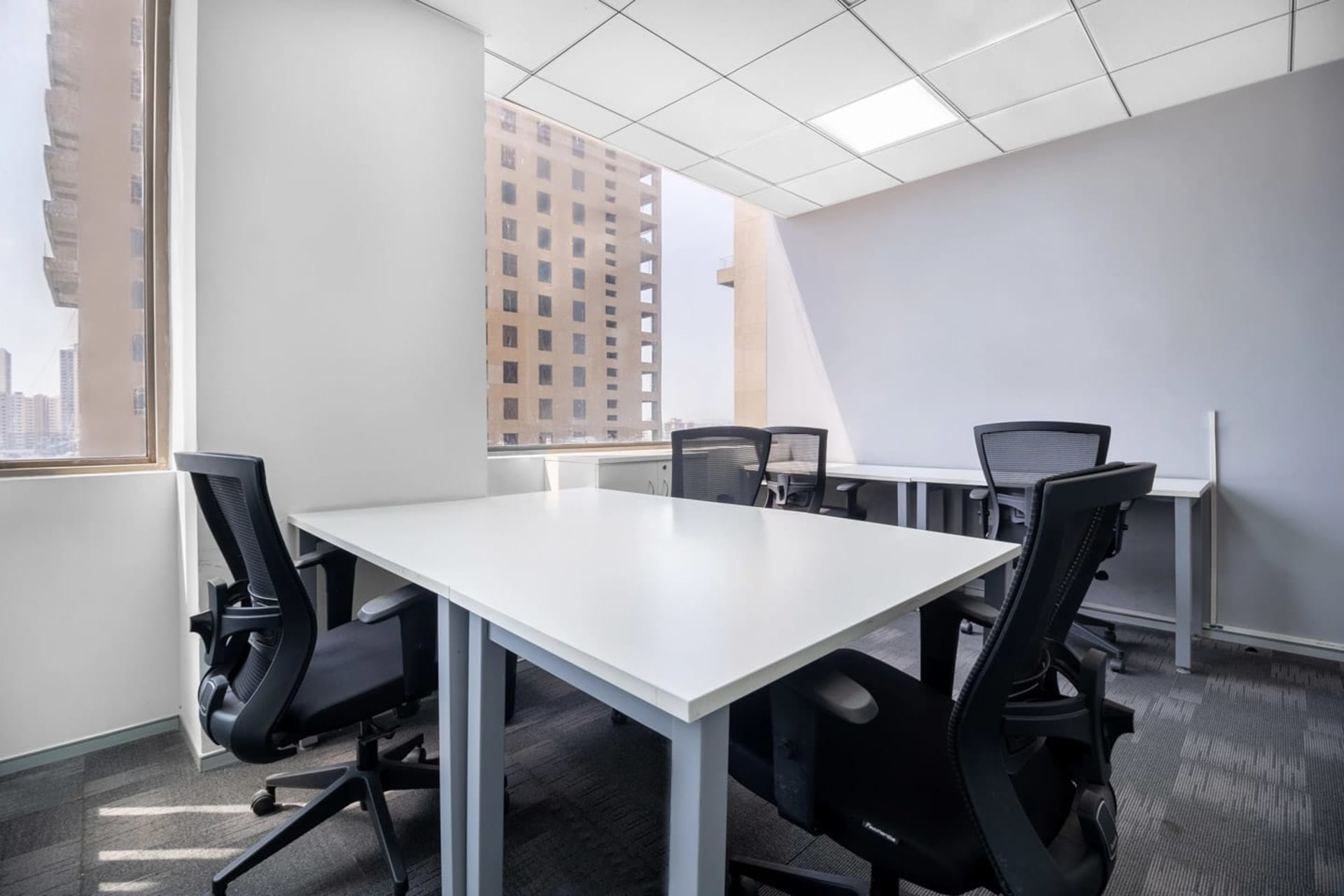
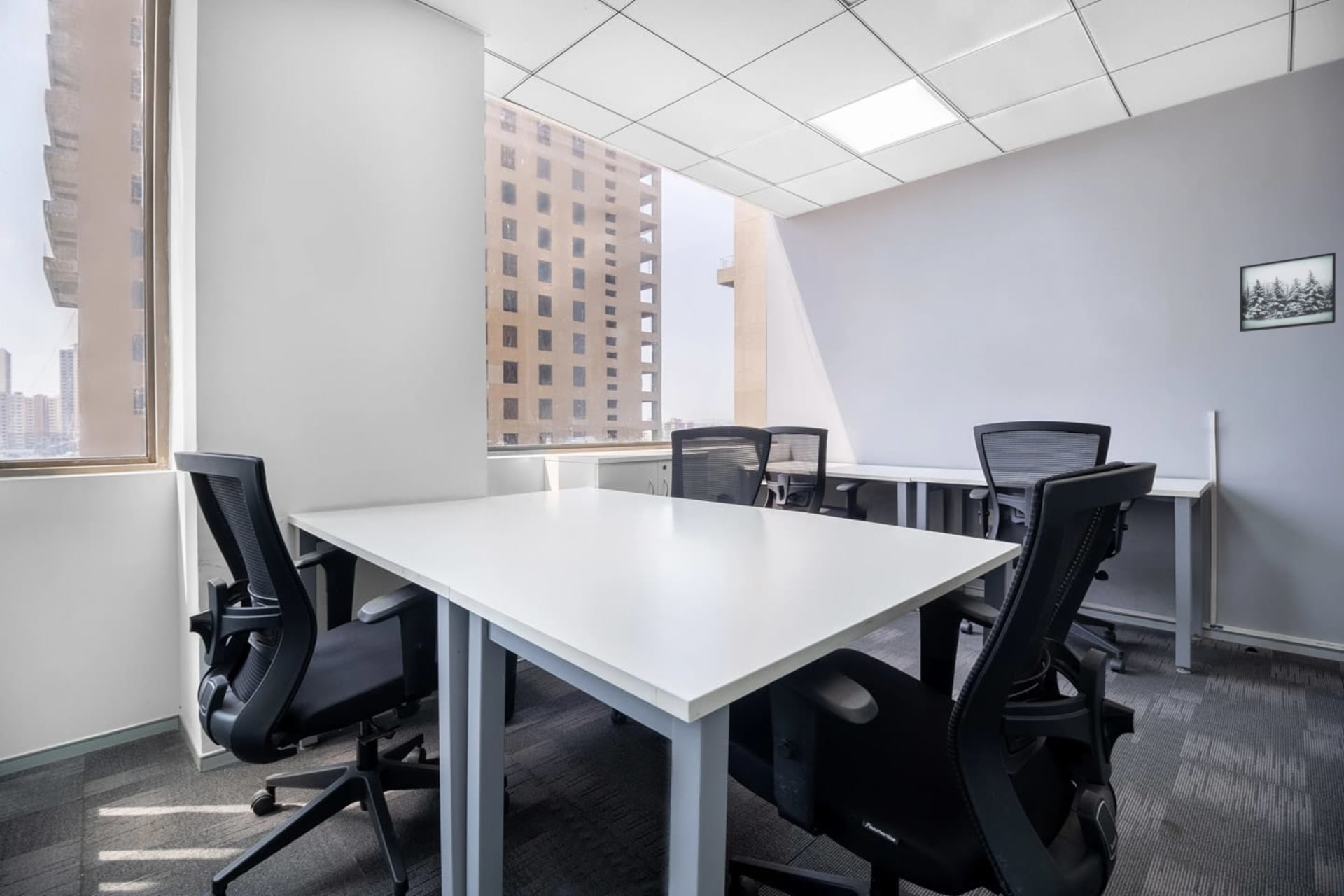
+ wall art [1239,252,1336,333]
